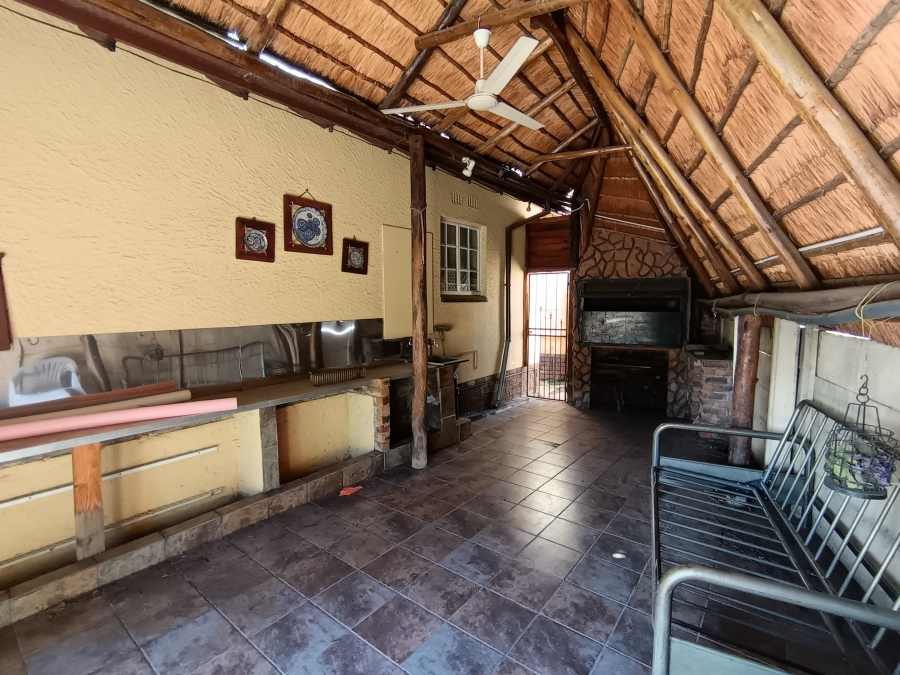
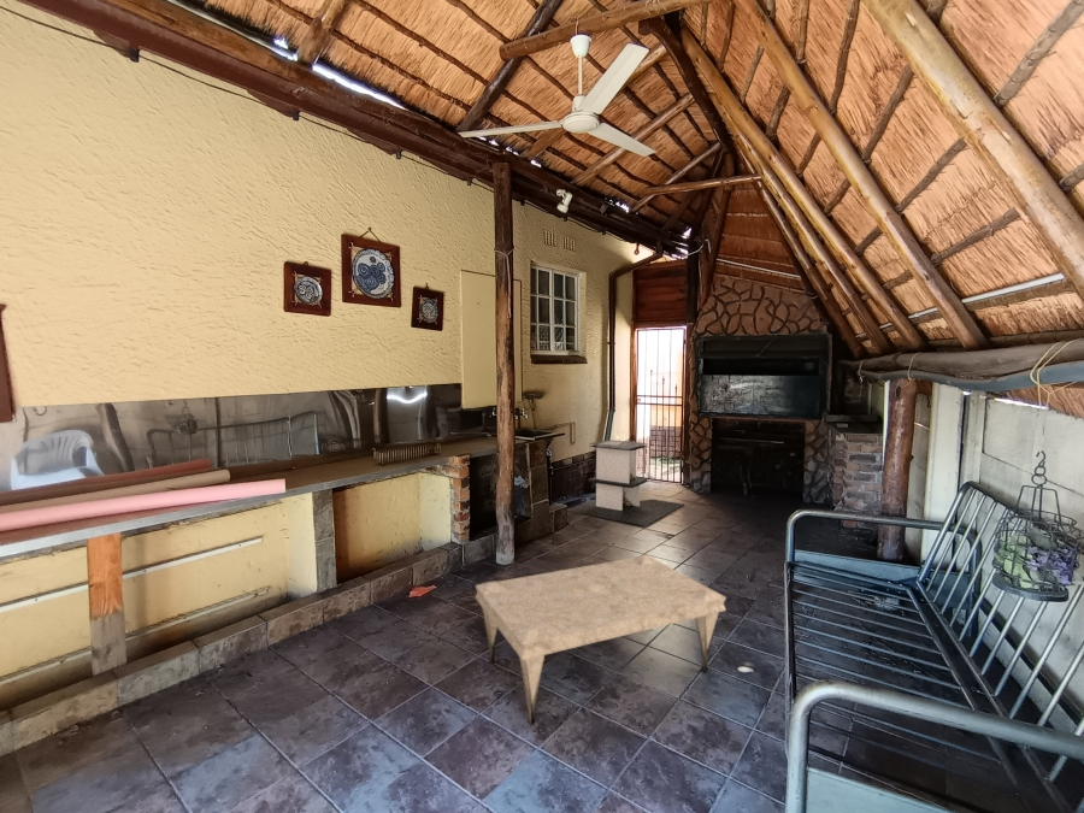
+ coffee table [475,554,727,726]
+ trash can [567,435,685,526]
